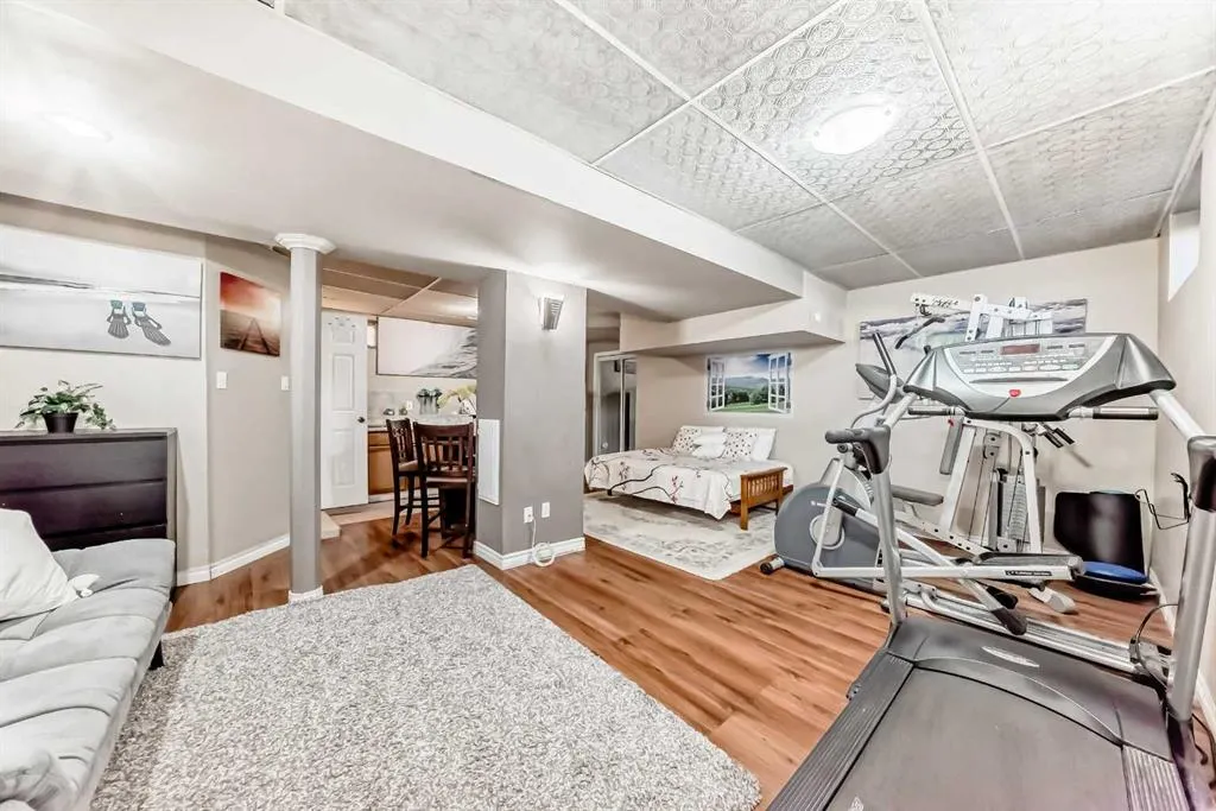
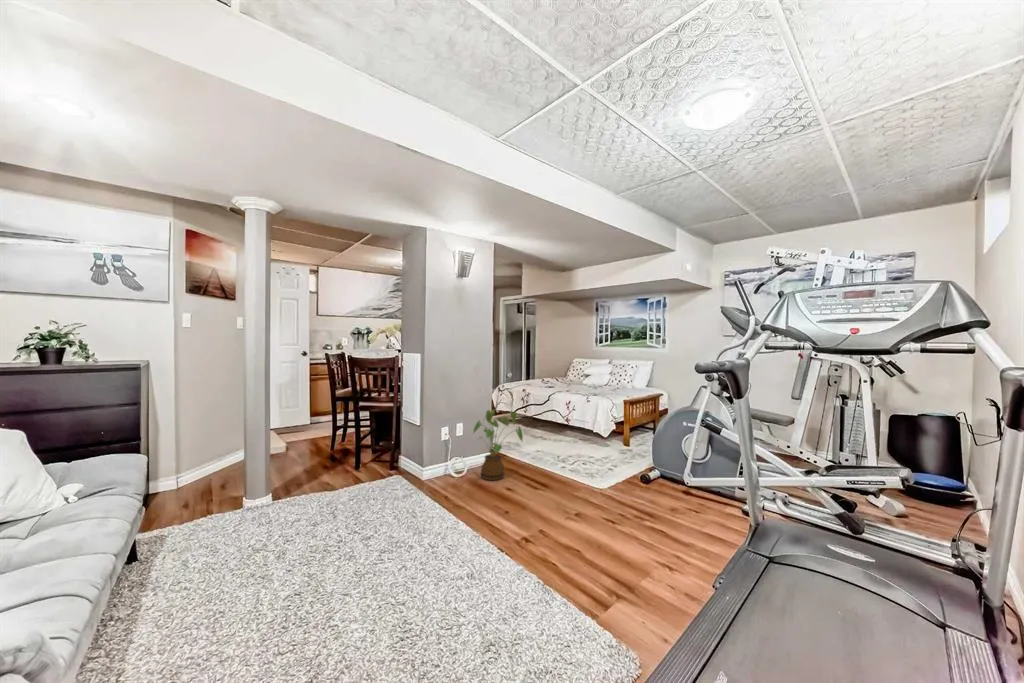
+ house plant [472,408,524,482]
